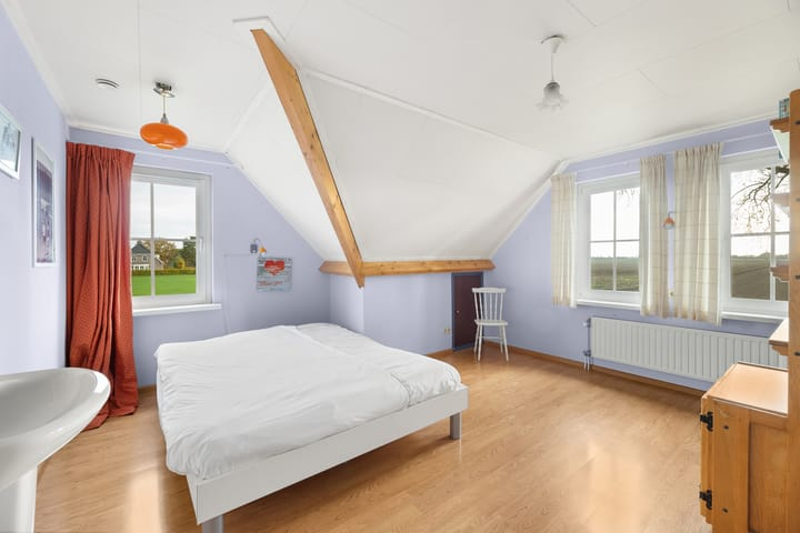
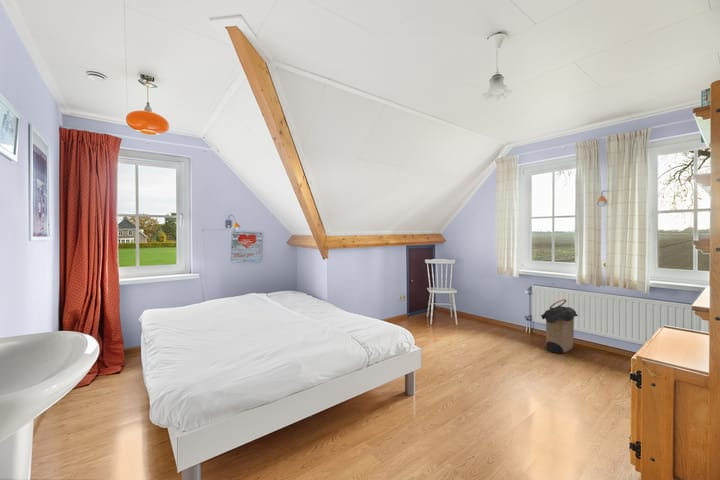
+ laundry hamper [540,298,579,354]
